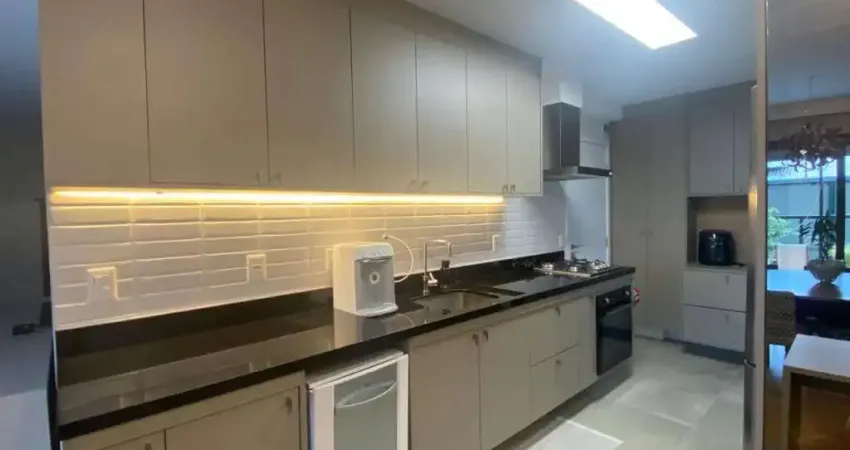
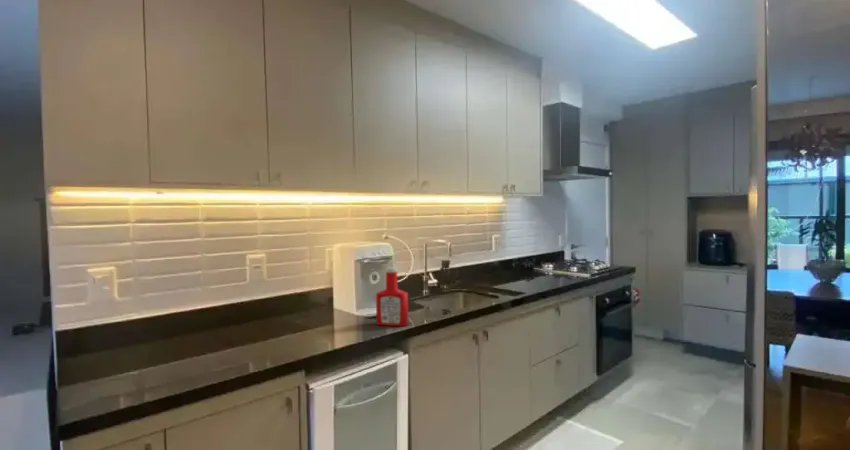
+ soap bottle [375,266,410,327]
